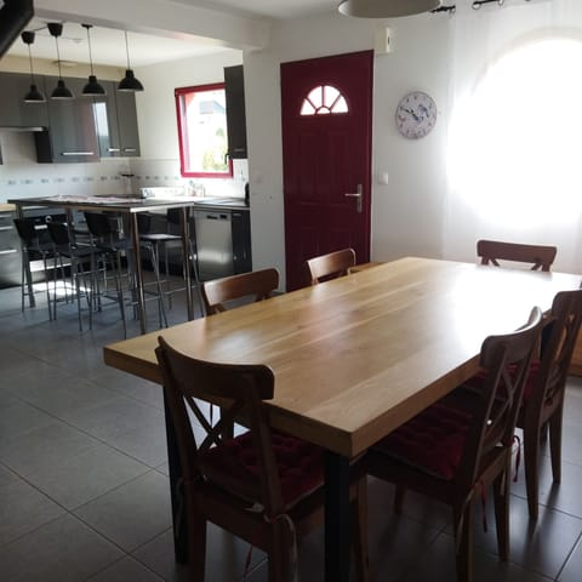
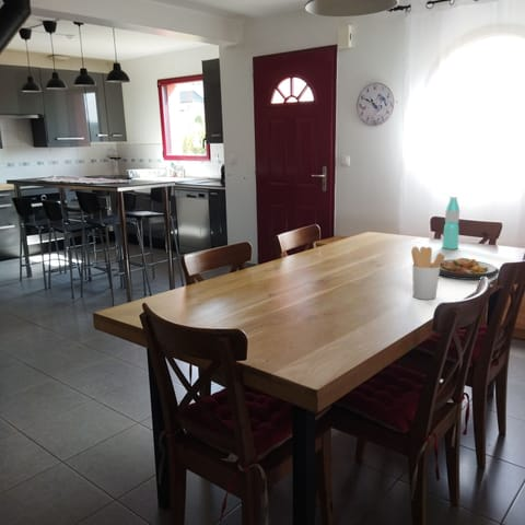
+ water bottle [441,195,460,250]
+ utensil holder [410,246,446,301]
+ plate [439,257,500,281]
